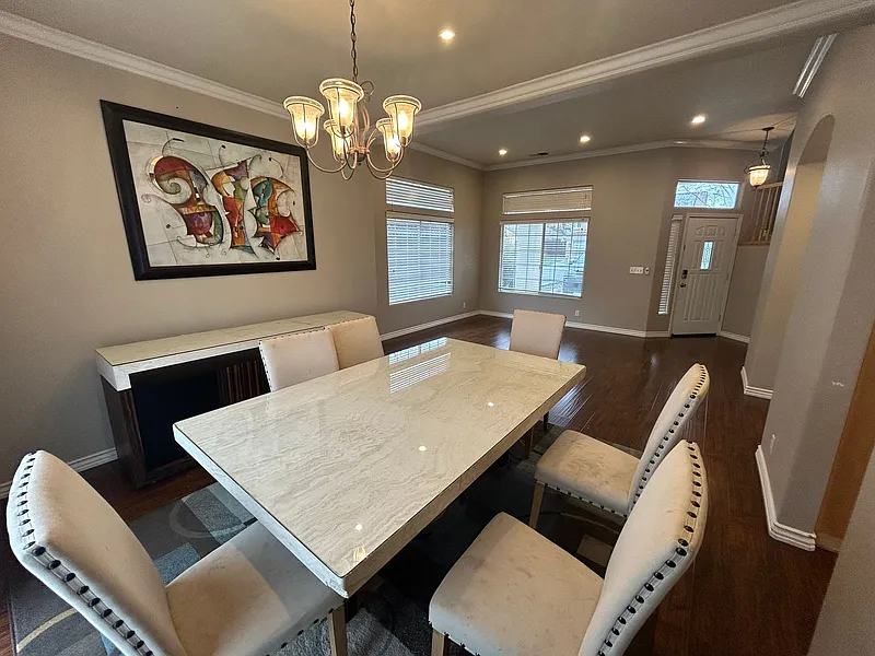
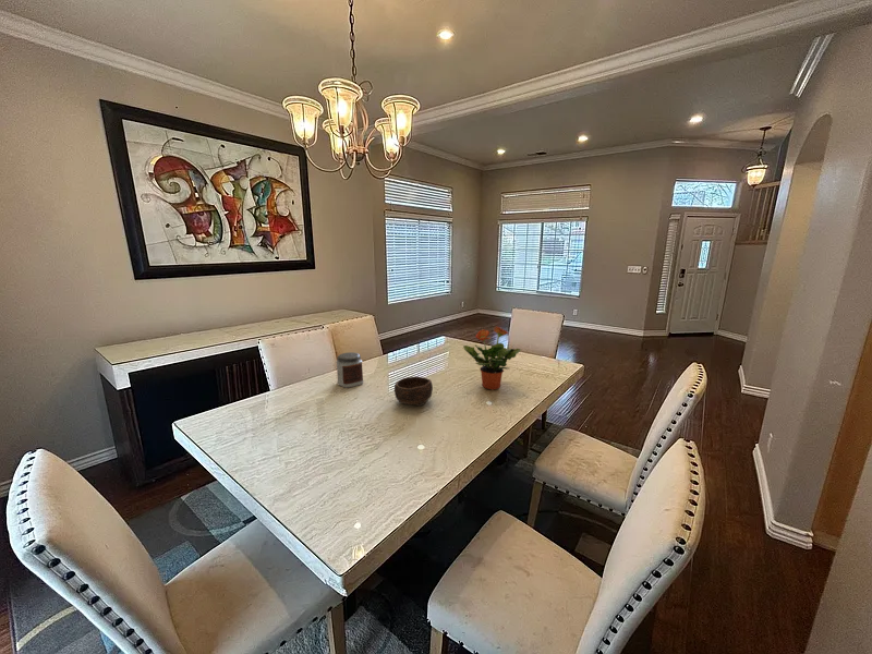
+ bowl [393,375,434,408]
+ potted plant [462,325,522,391]
+ jar [336,351,365,389]
